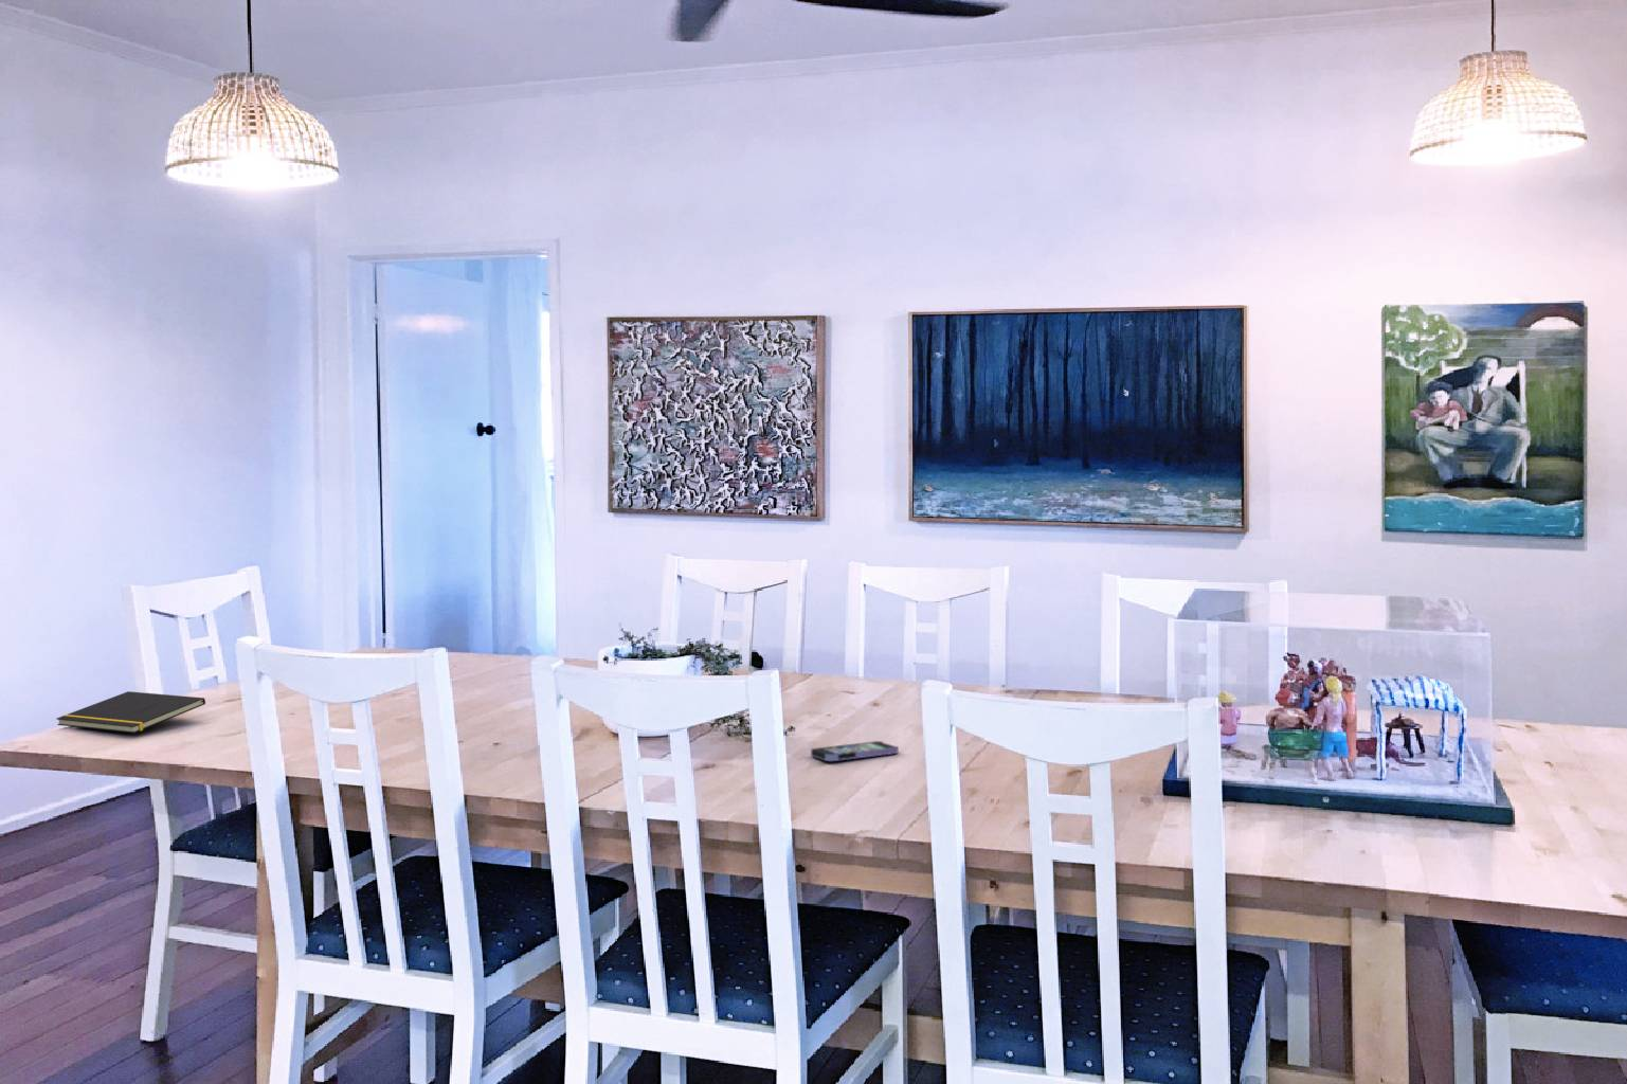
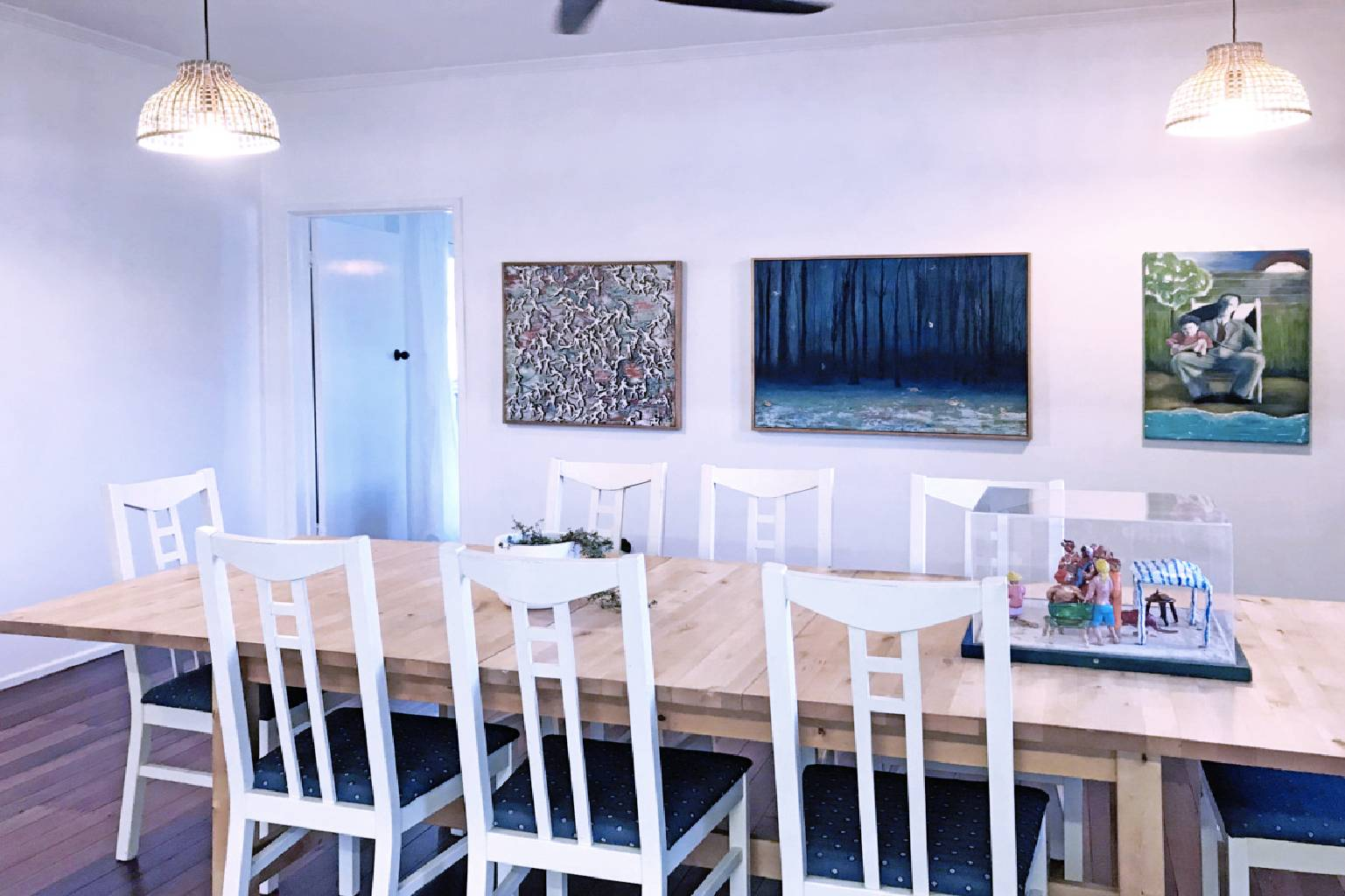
- smartphone [809,740,900,762]
- notepad [56,690,207,734]
